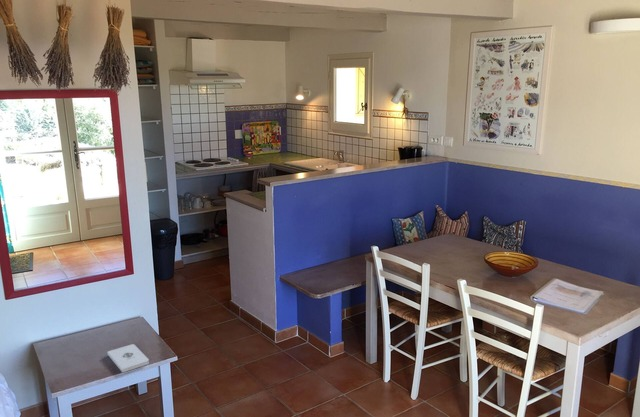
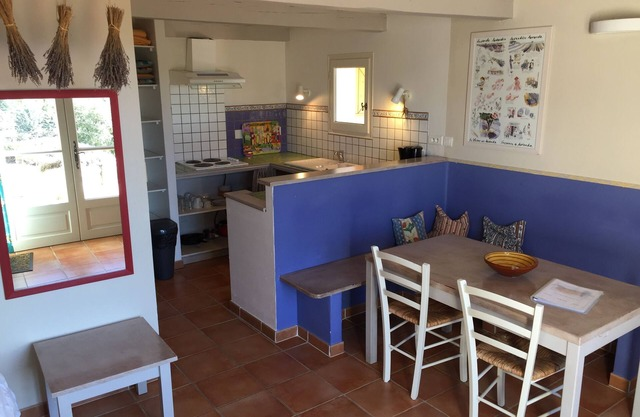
- notepad [106,343,150,373]
